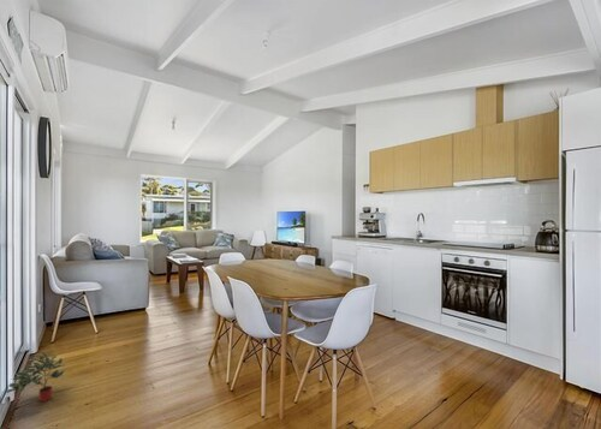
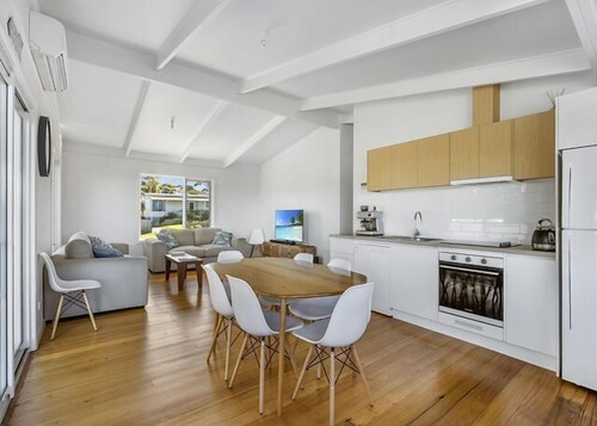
- potted plant [5,351,66,403]
